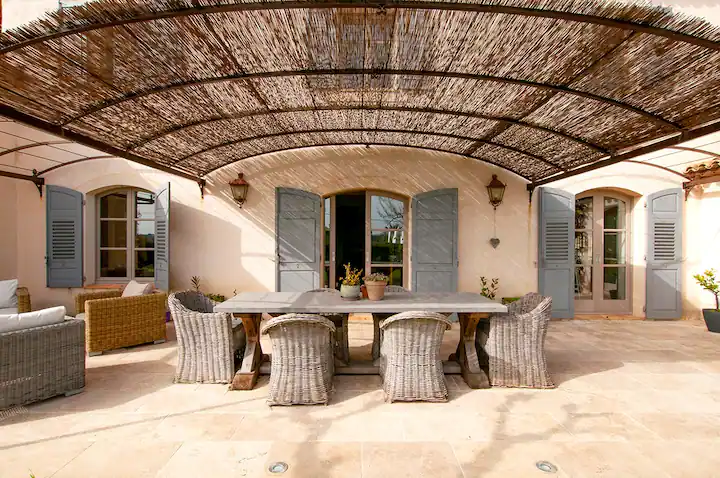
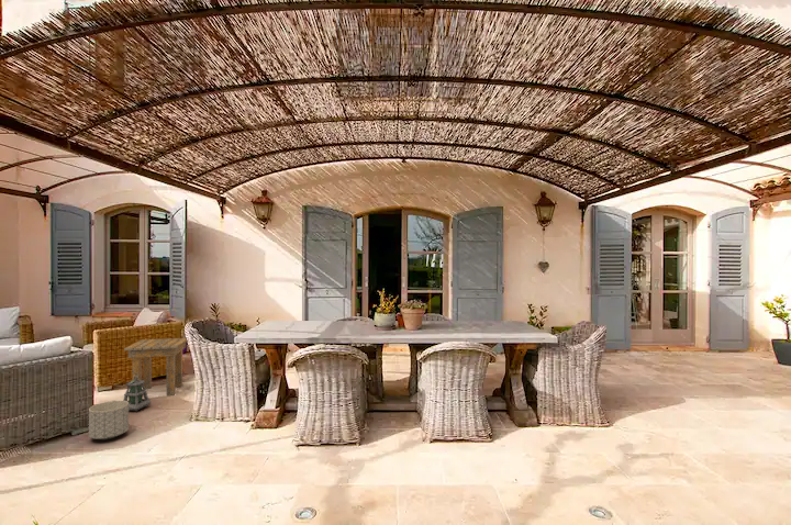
+ side table [123,337,188,396]
+ lantern [122,376,152,412]
+ planter [88,400,130,442]
